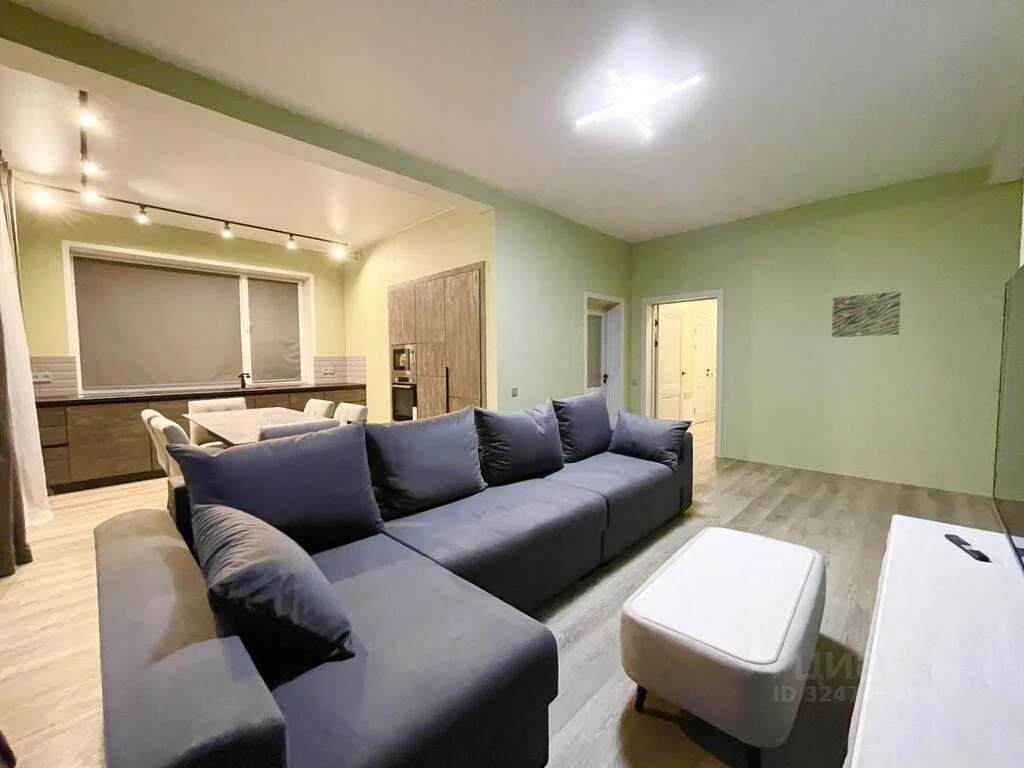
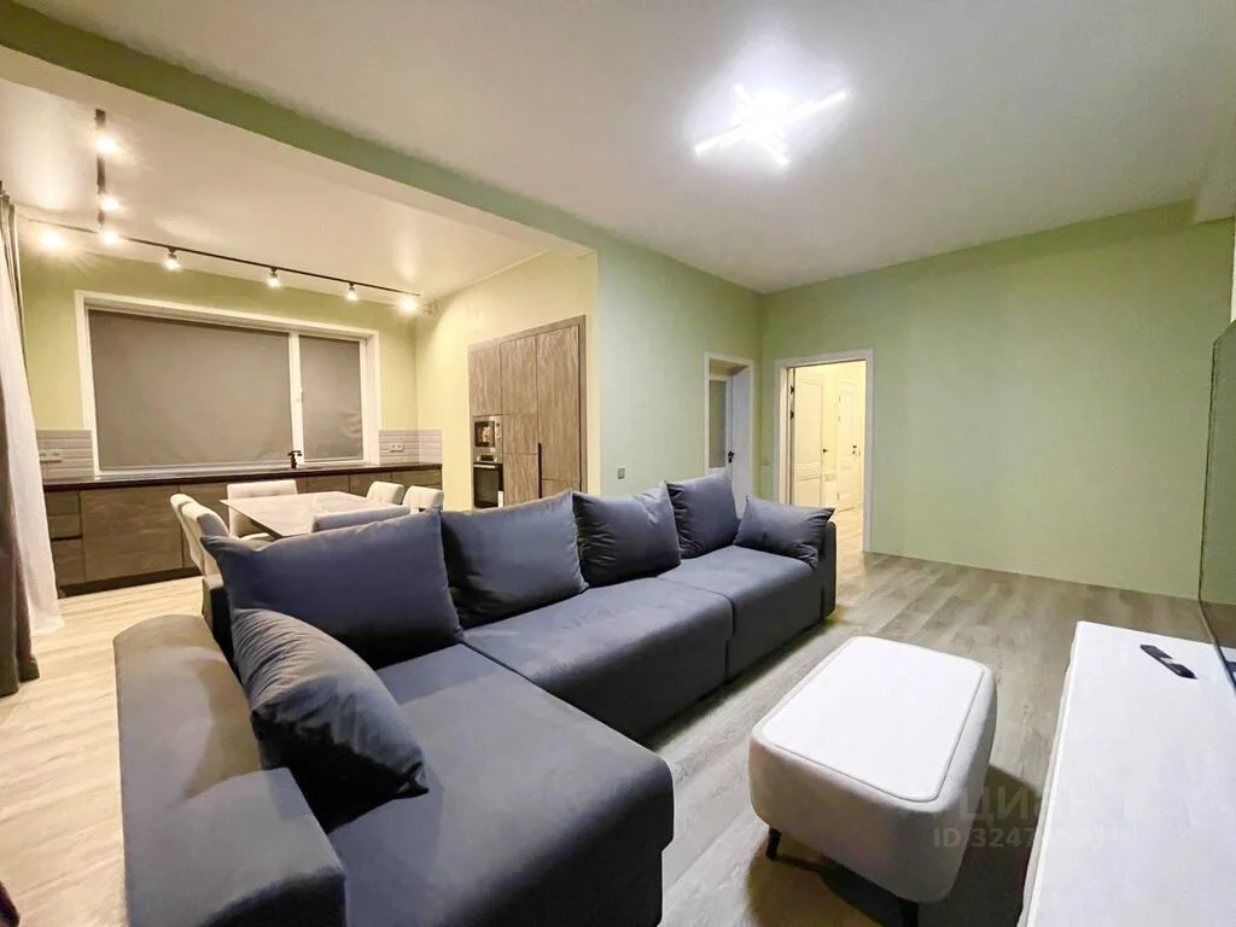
- wall art [831,290,902,338]
